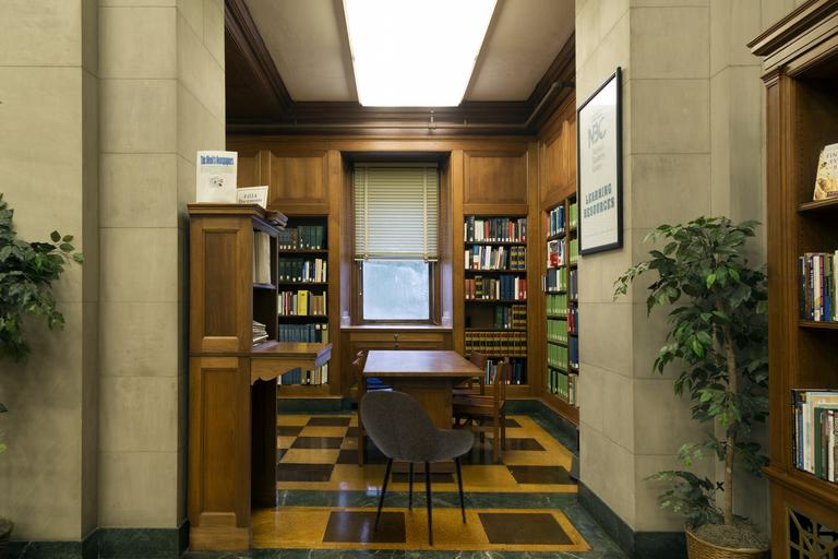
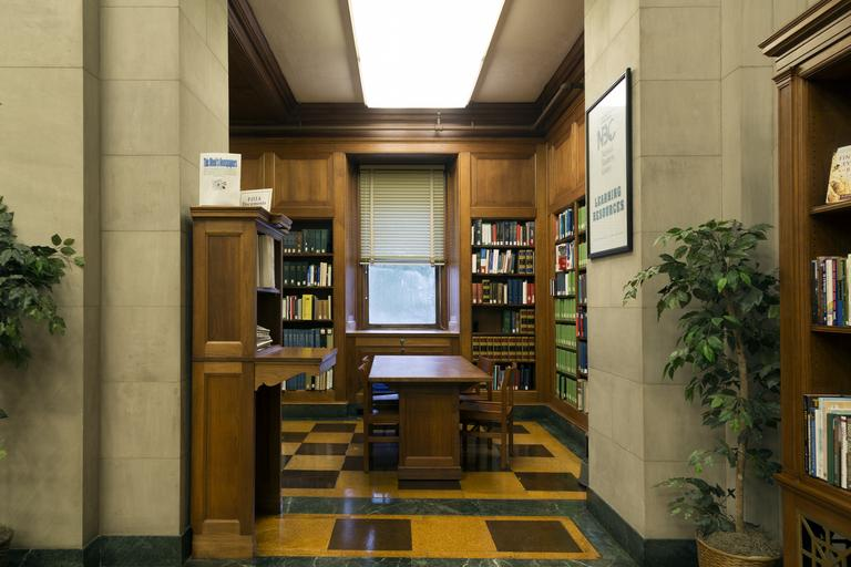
- armchair [359,389,475,547]
